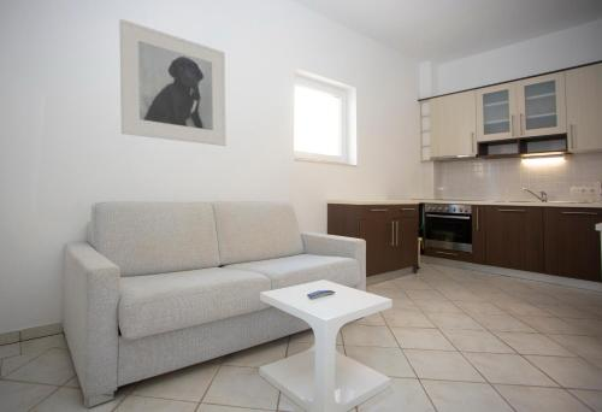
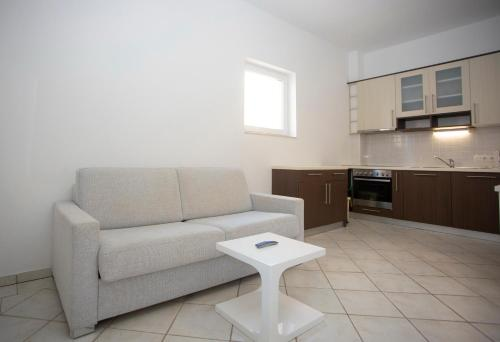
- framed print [118,18,228,147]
